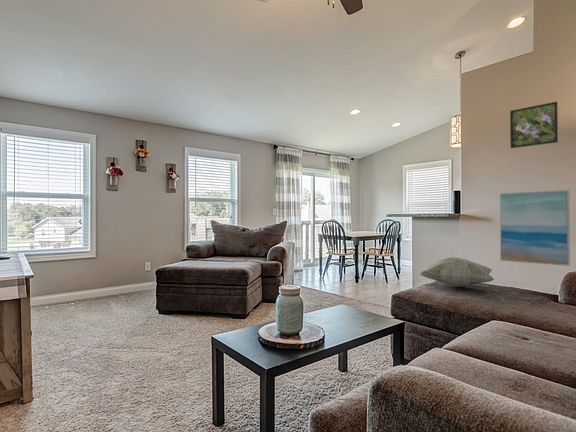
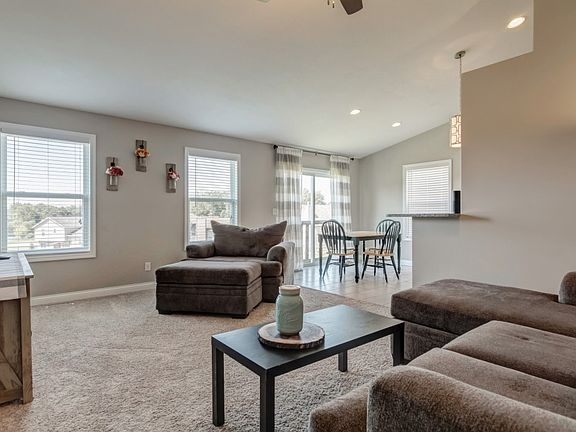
- decorative pillow [419,256,495,288]
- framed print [509,101,559,149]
- wall art [498,189,571,267]
